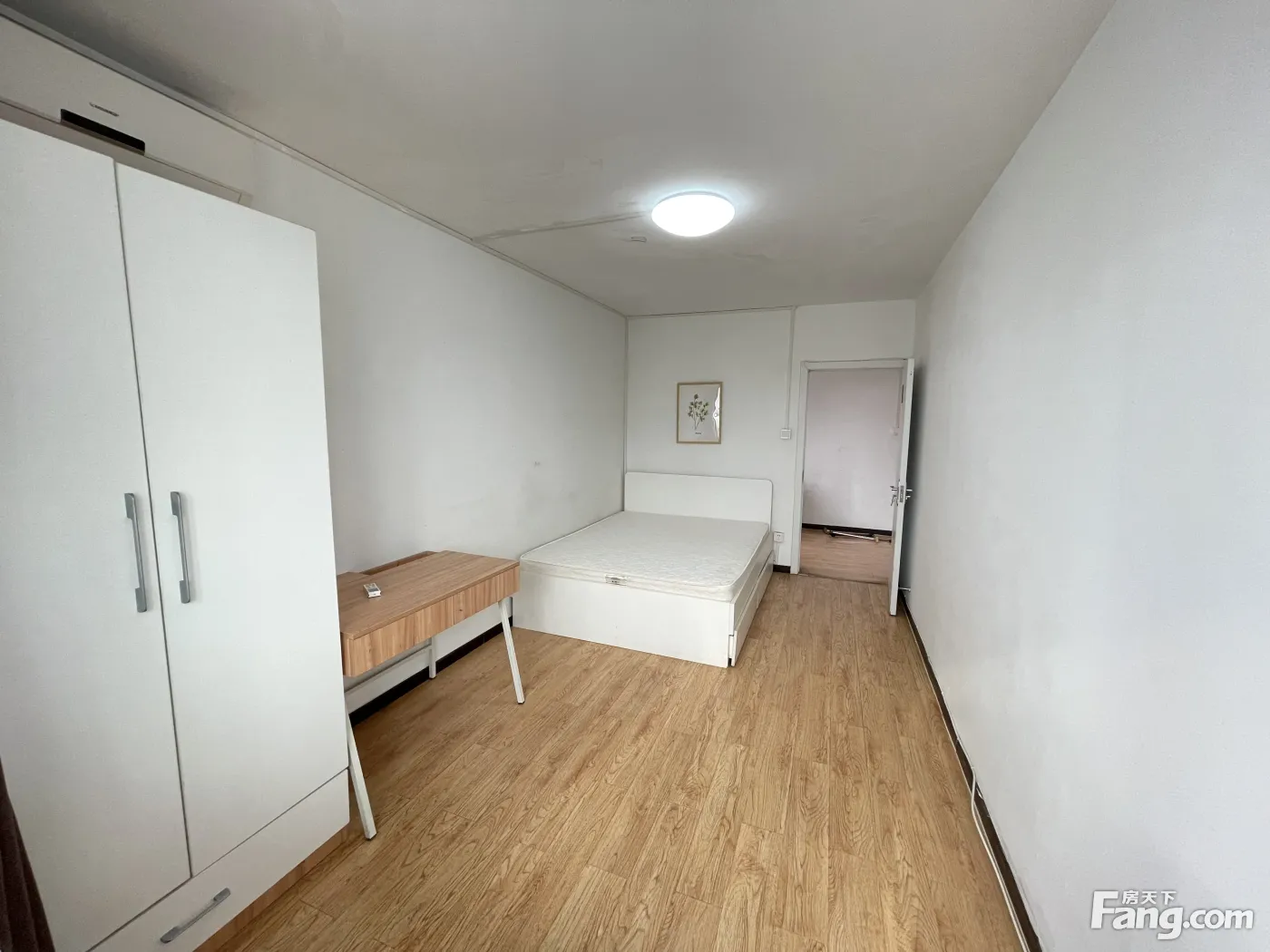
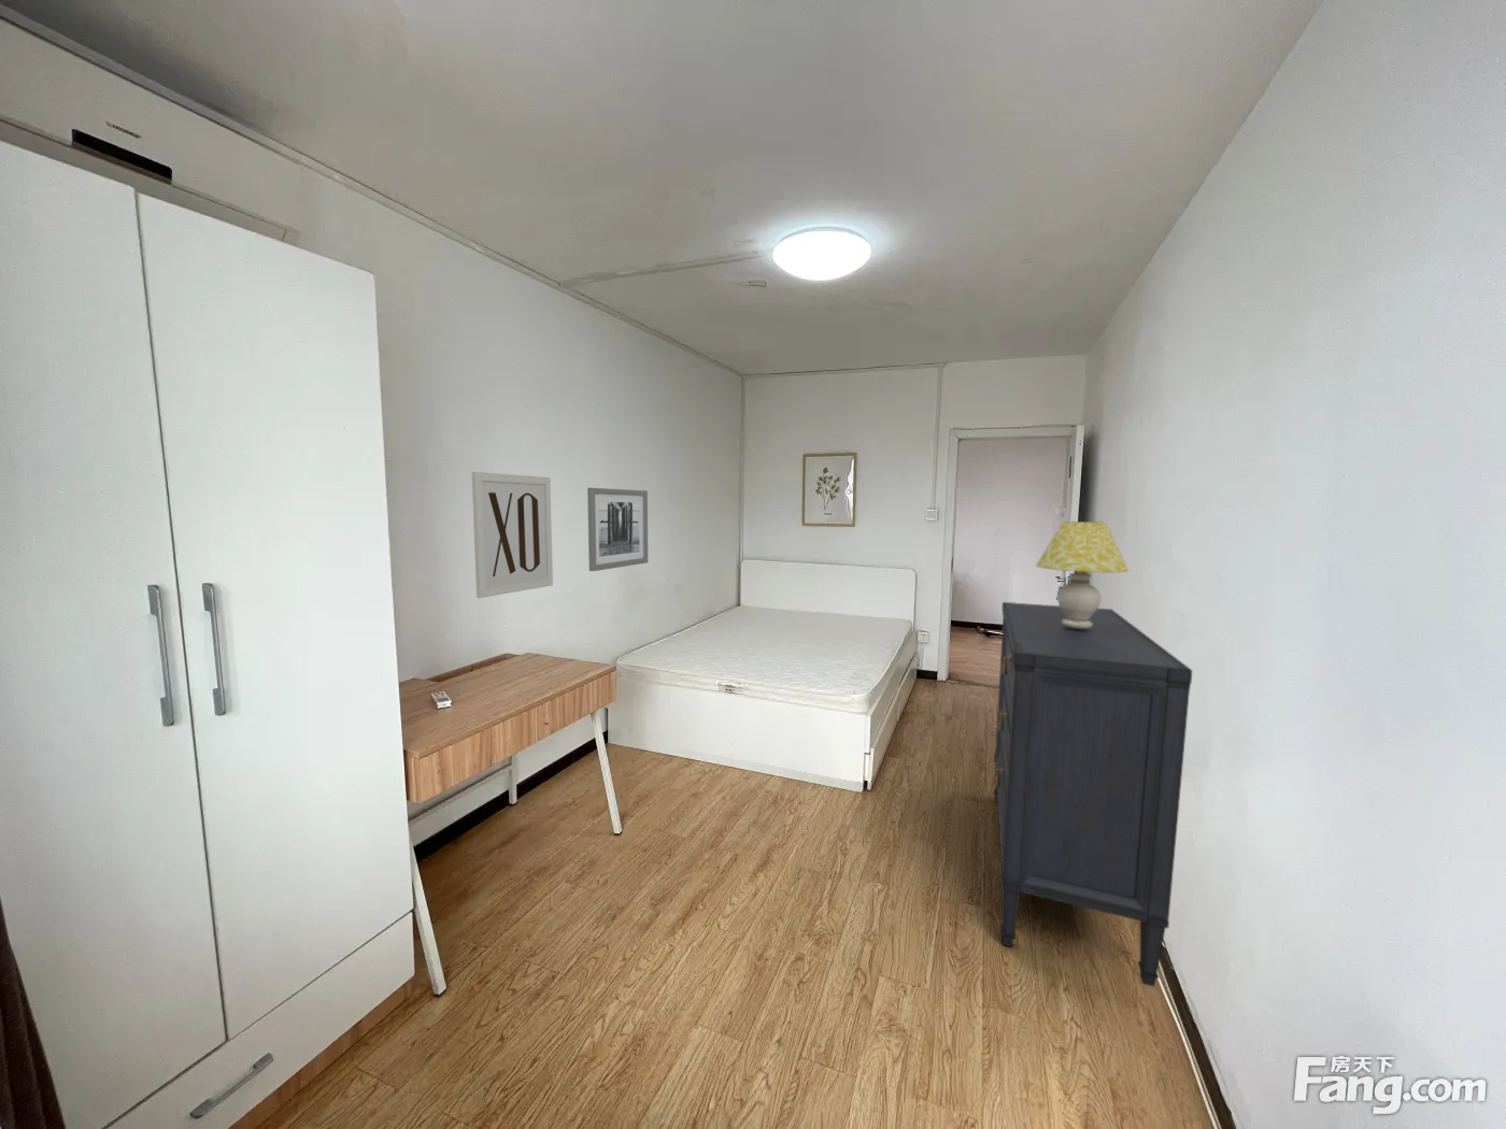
+ wall art [586,487,649,572]
+ wall art [471,471,554,599]
+ table lamp [1035,521,1130,629]
+ dresser [993,601,1193,988]
